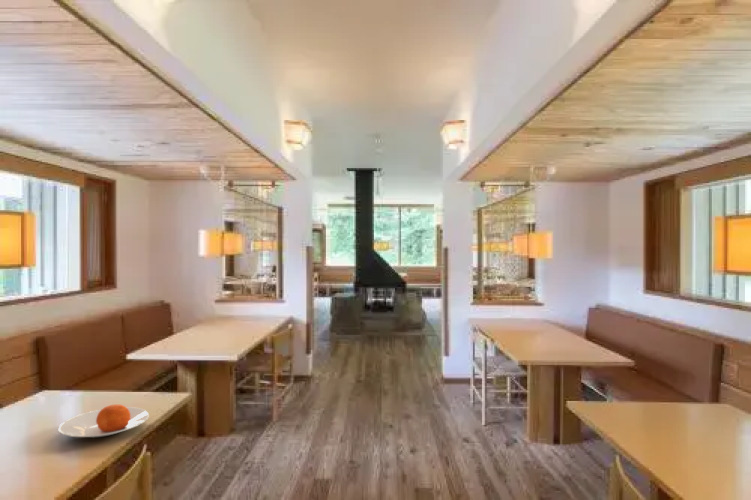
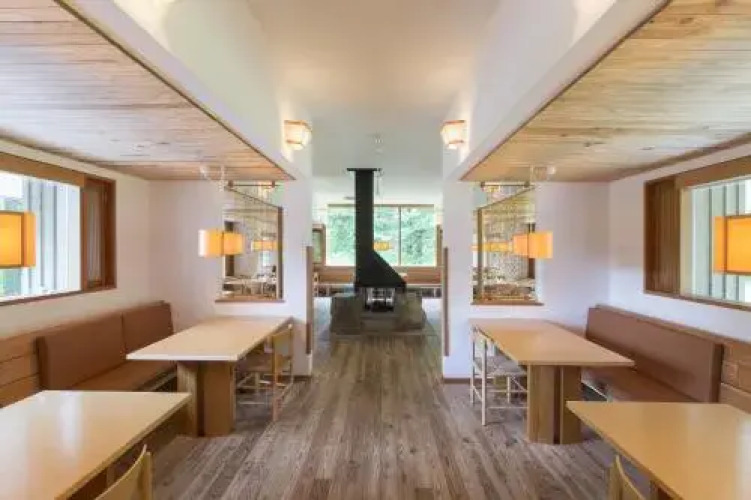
- plate [57,404,150,439]
